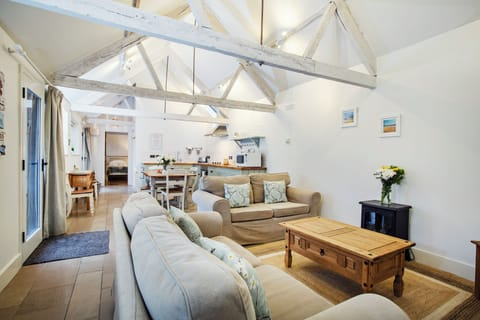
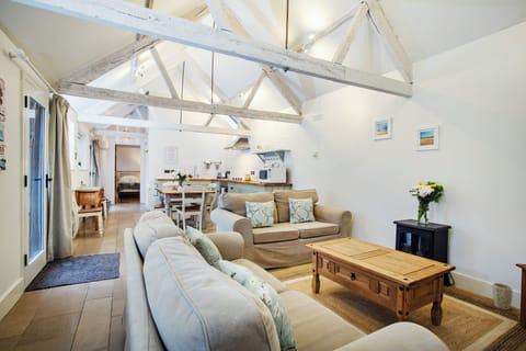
+ plant pot [492,282,513,312]
